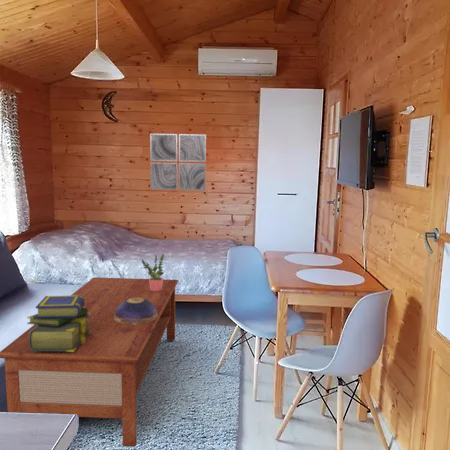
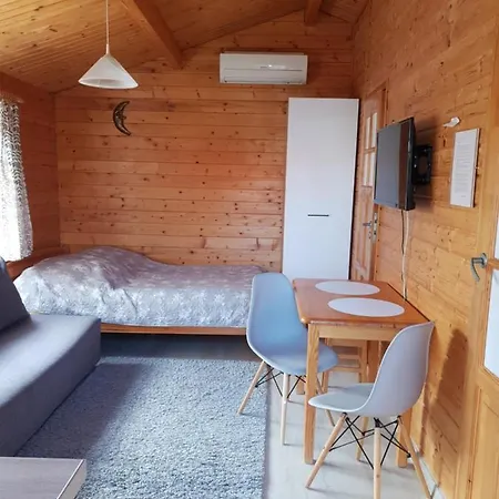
- decorative bowl [114,298,158,325]
- stack of books [26,295,91,352]
- coffee table [0,276,180,448]
- wall art [149,132,207,192]
- potted plant [141,253,165,292]
